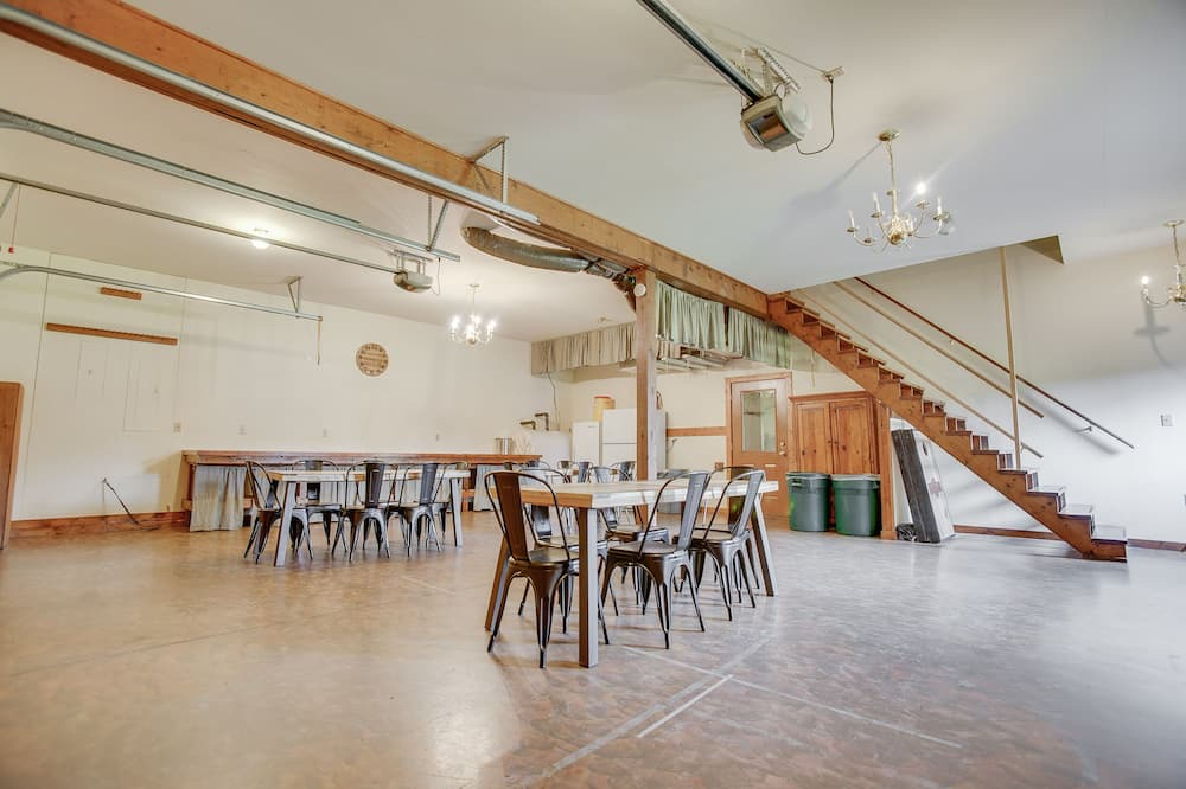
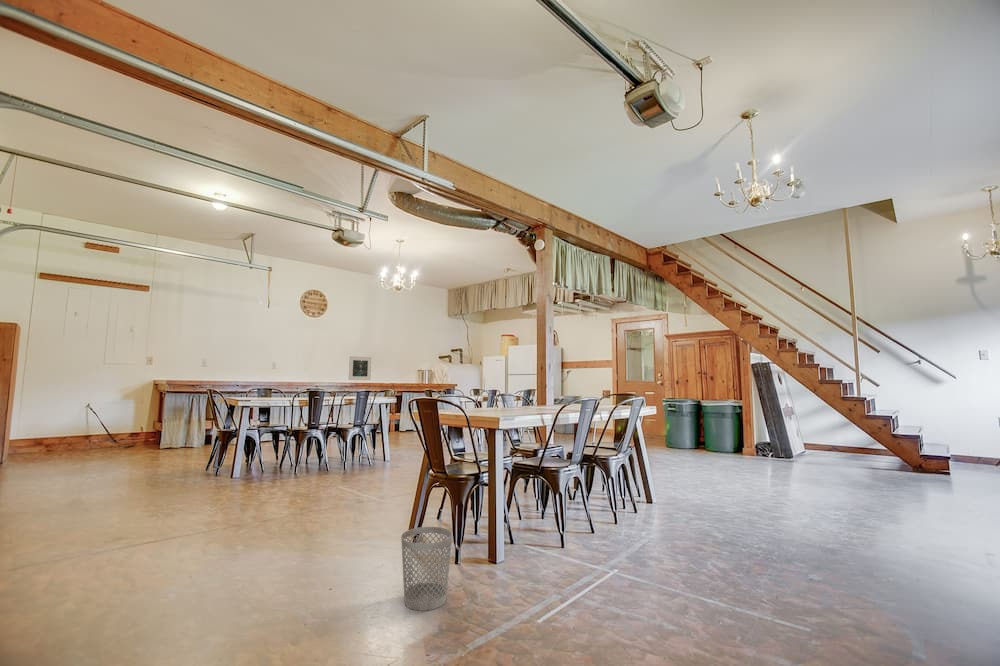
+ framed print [348,355,372,381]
+ wastebasket [400,526,453,612]
